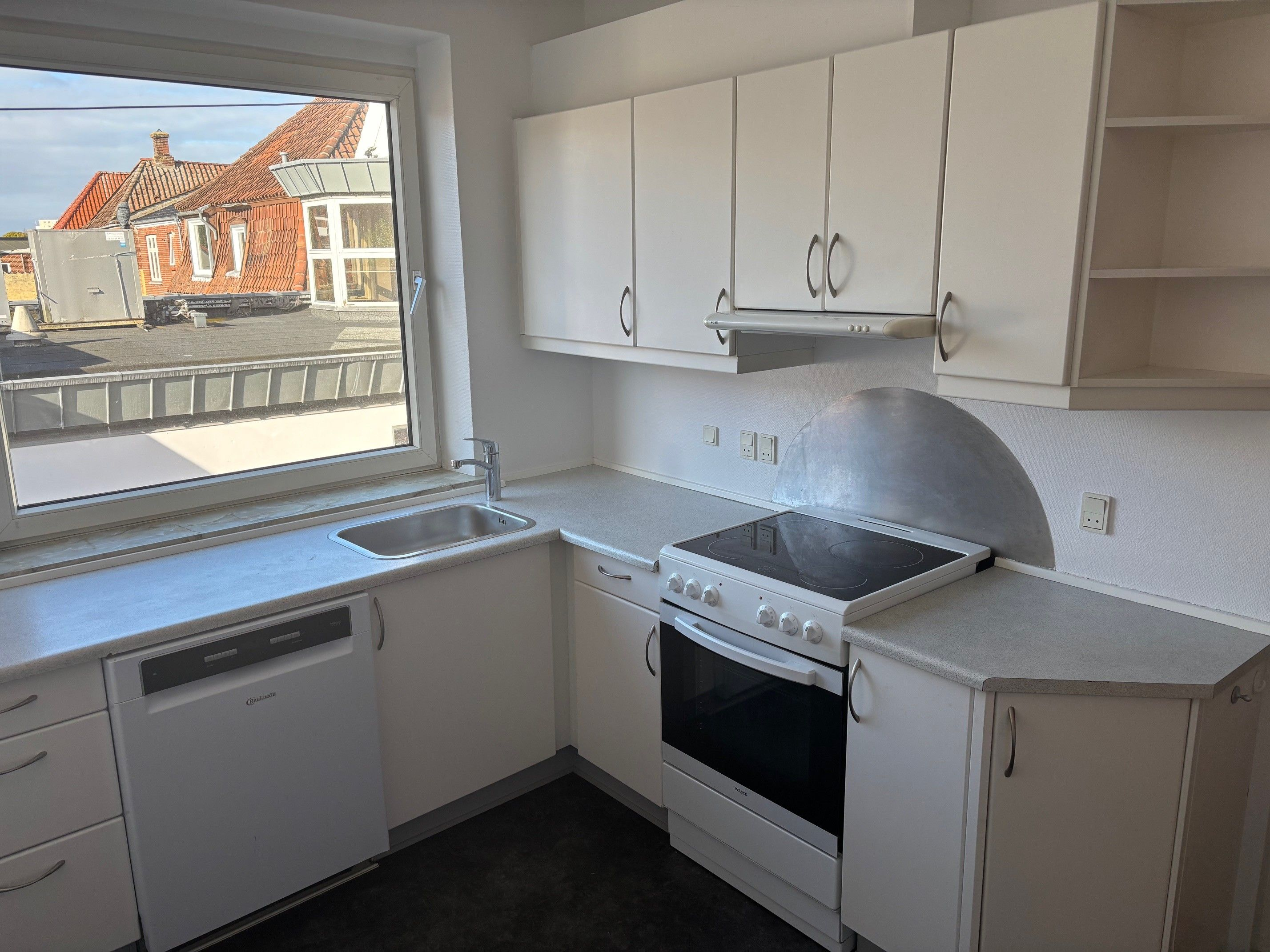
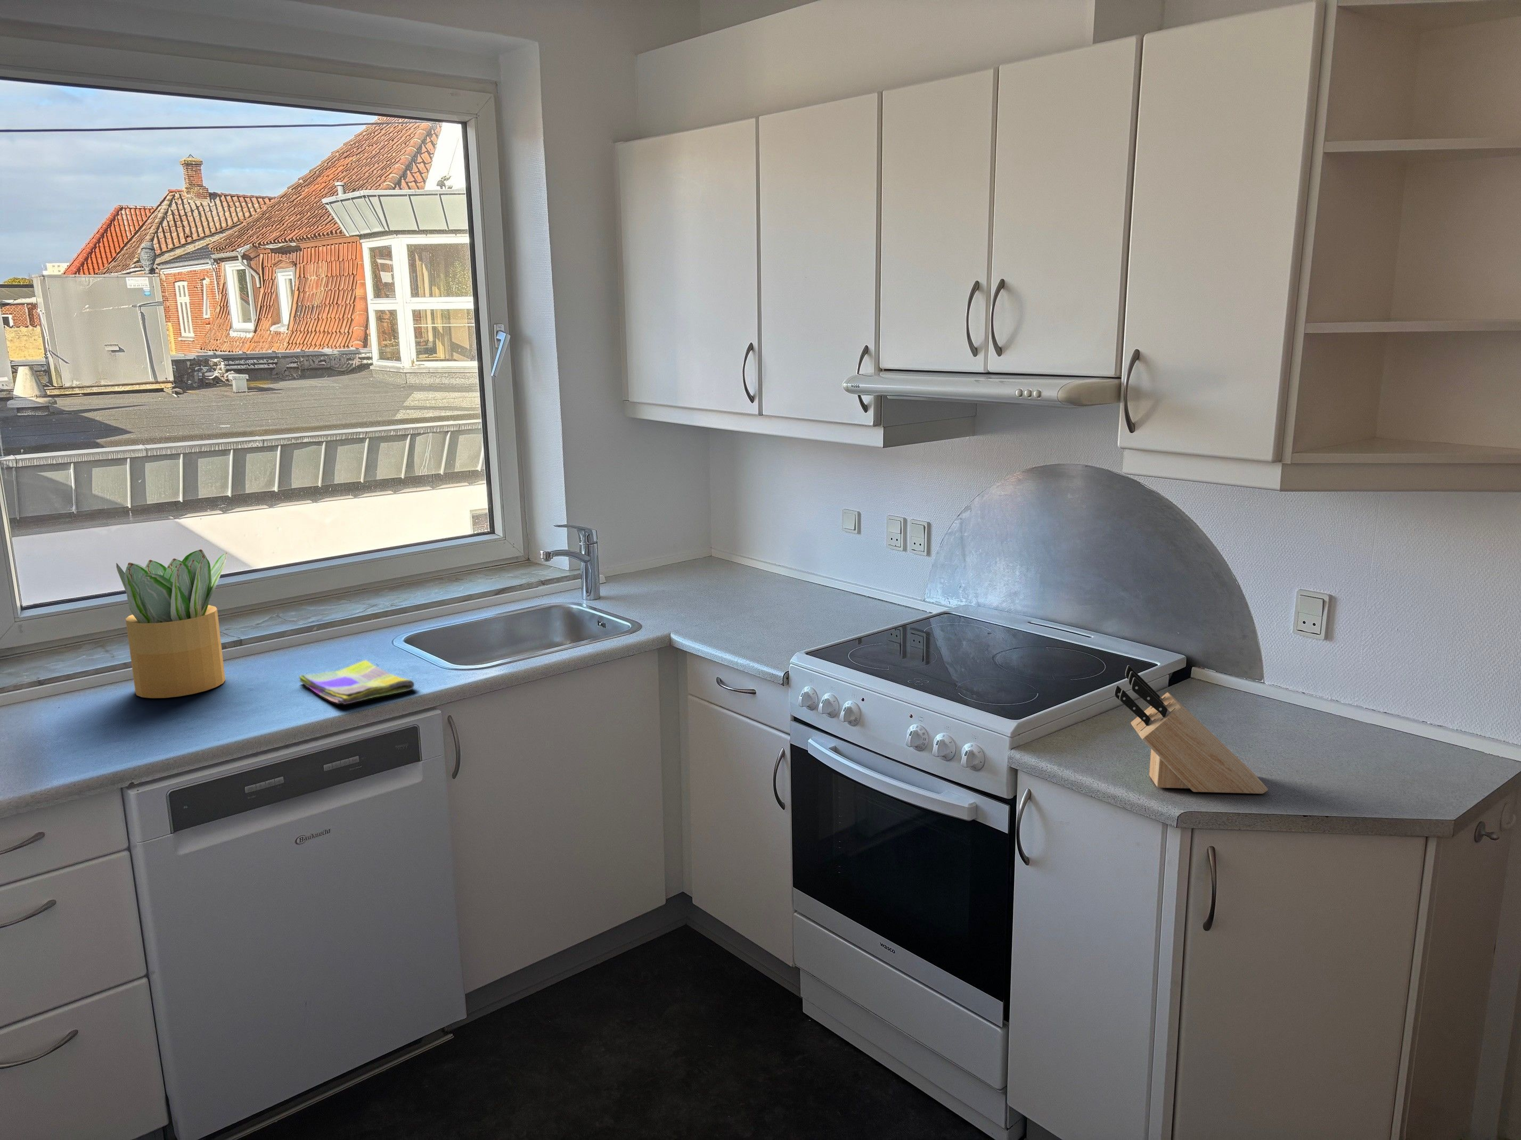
+ dish towel [298,660,414,704]
+ potted plant [115,548,228,699]
+ knife block [1114,665,1268,795]
